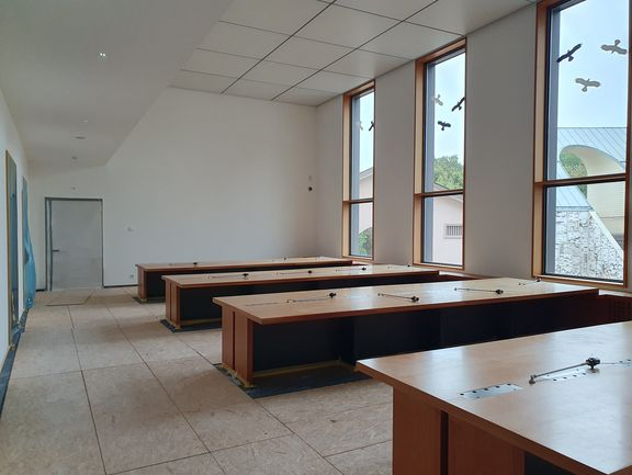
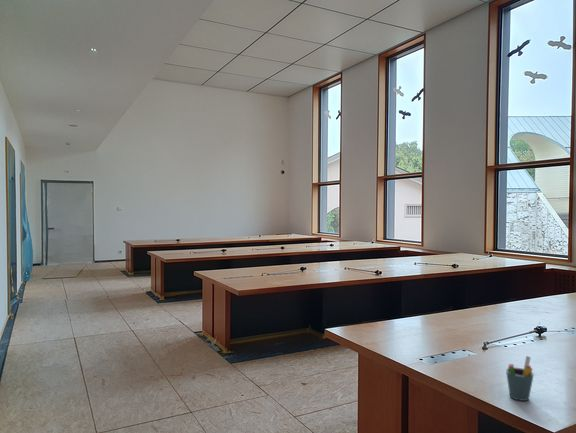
+ pen holder [505,355,535,402]
